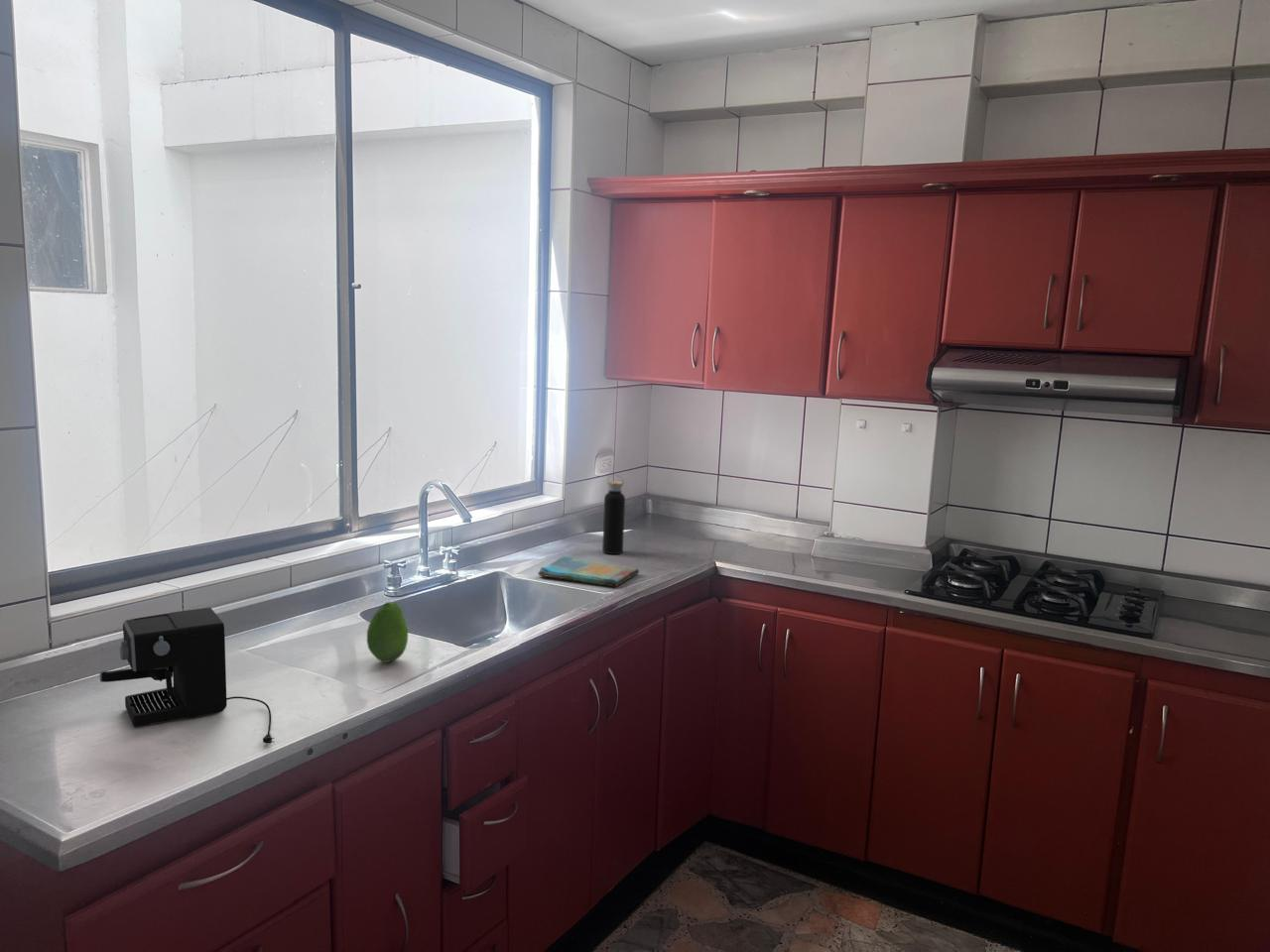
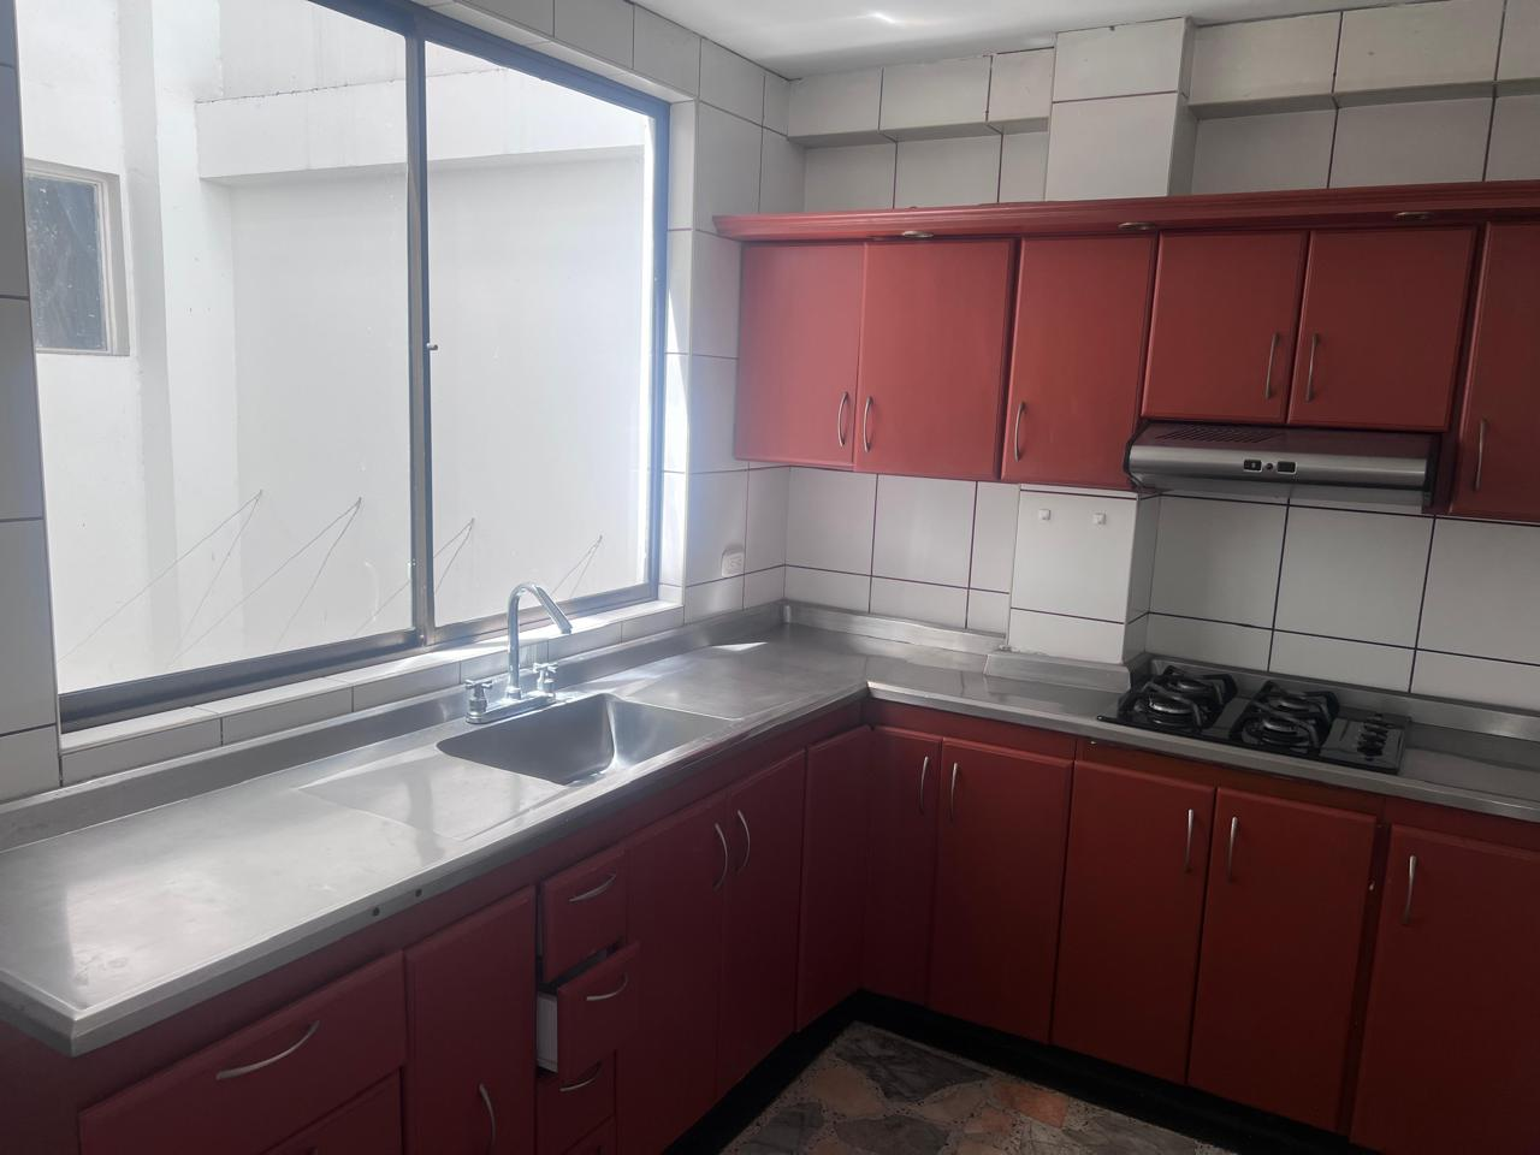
- coffee maker [99,607,275,745]
- water bottle [601,474,626,555]
- fruit [366,601,409,663]
- dish towel [537,555,640,587]
